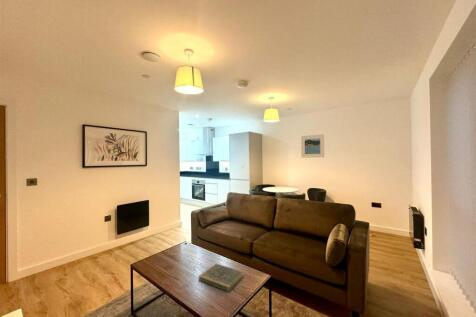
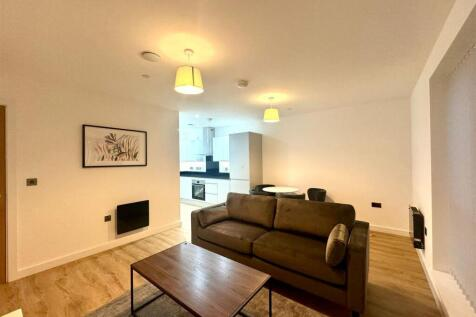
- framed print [300,133,325,159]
- book [198,263,244,293]
